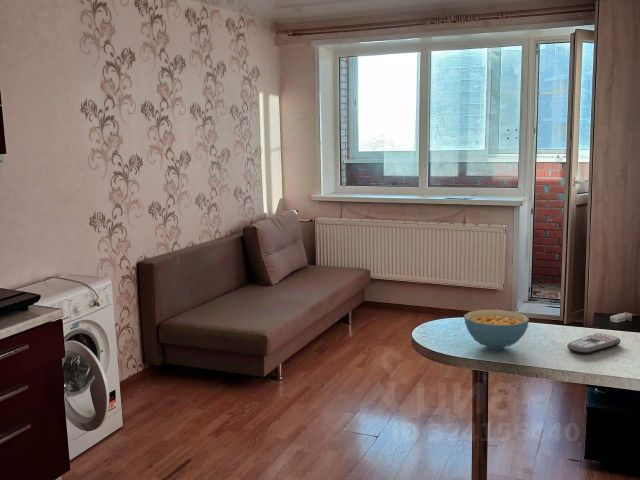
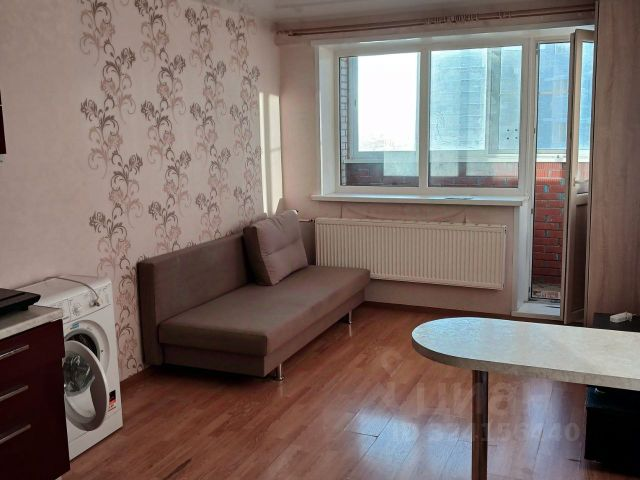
- cereal bowl [463,309,530,350]
- remote control [566,332,622,355]
